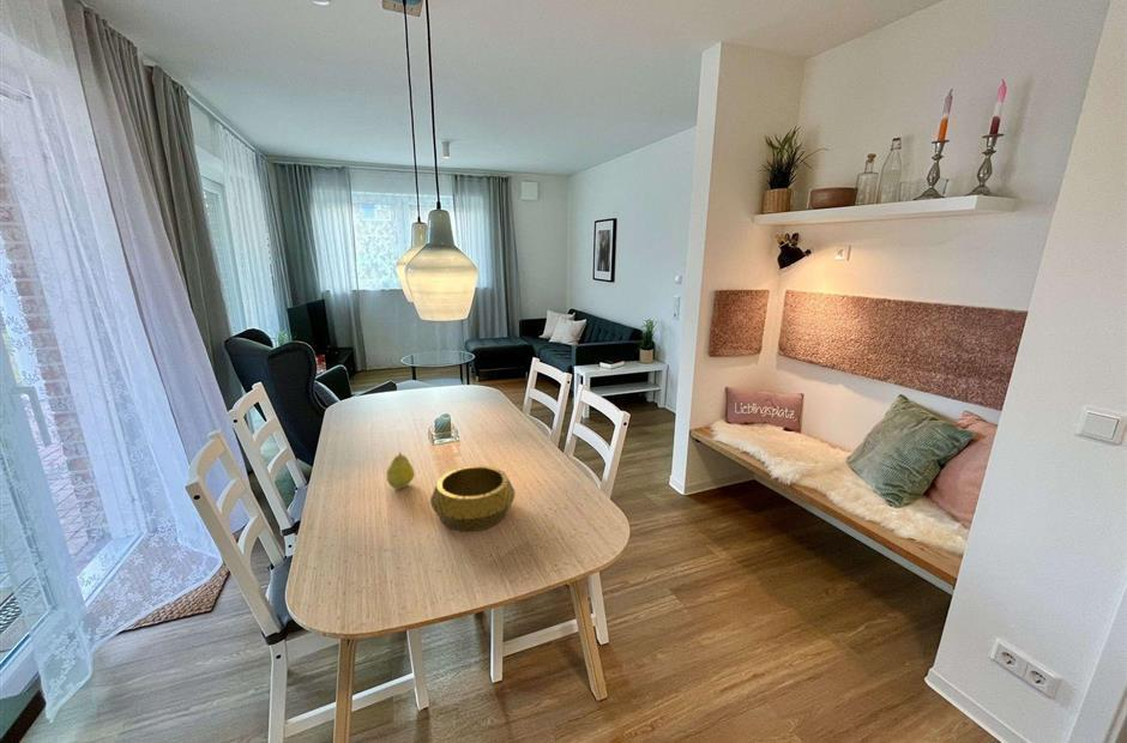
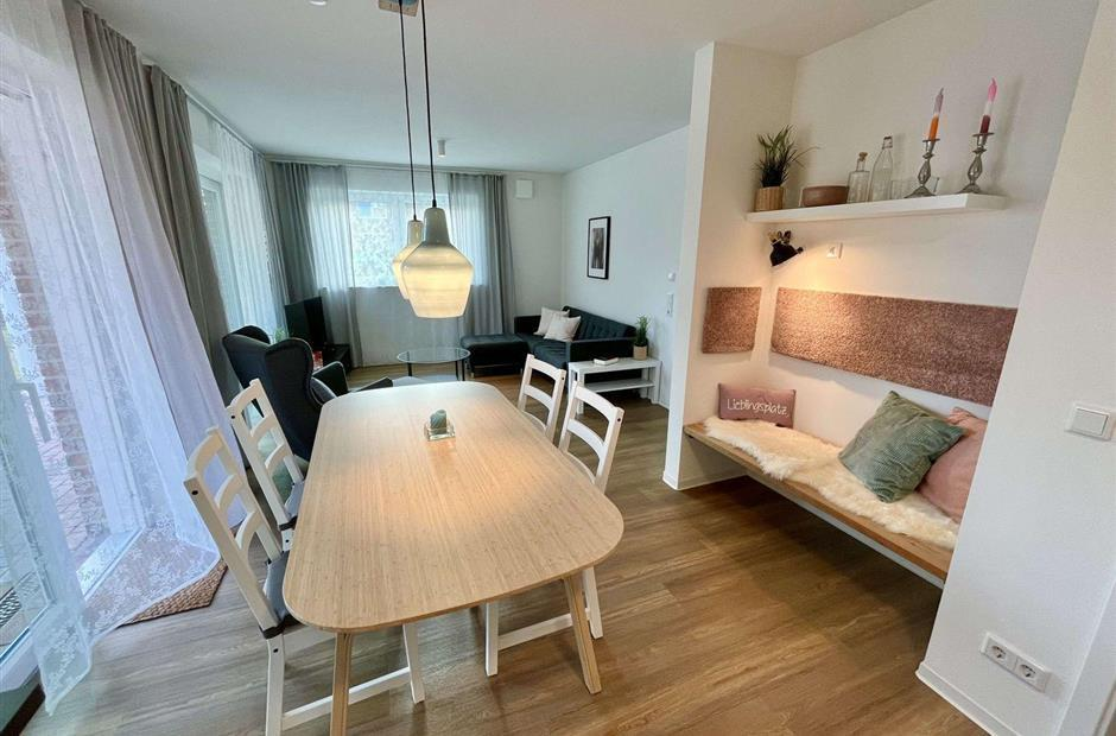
- fruit [386,451,416,490]
- decorative bowl [429,464,516,532]
